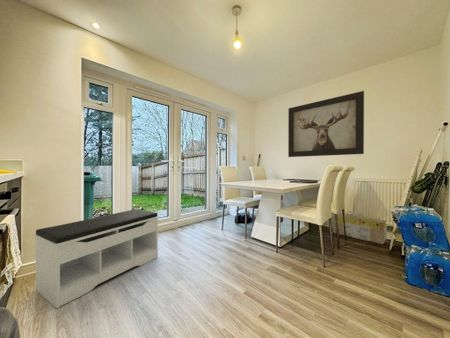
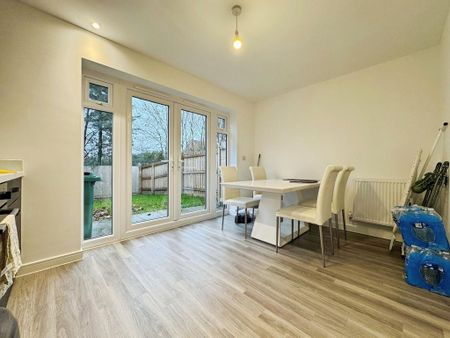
- bench [34,208,159,309]
- cardboard box [331,212,388,245]
- wall art [287,90,365,158]
